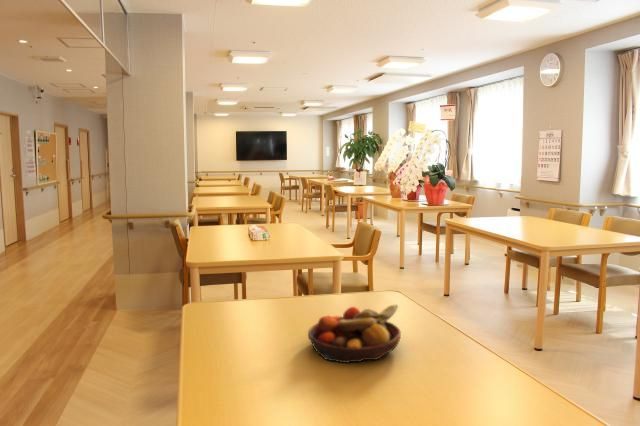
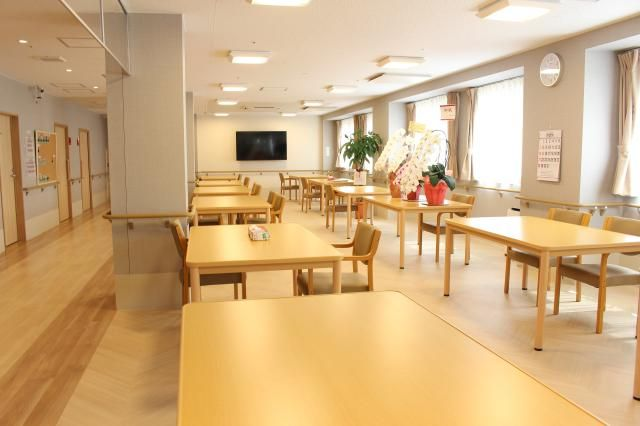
- fruit bowl [307,304,402,364]
